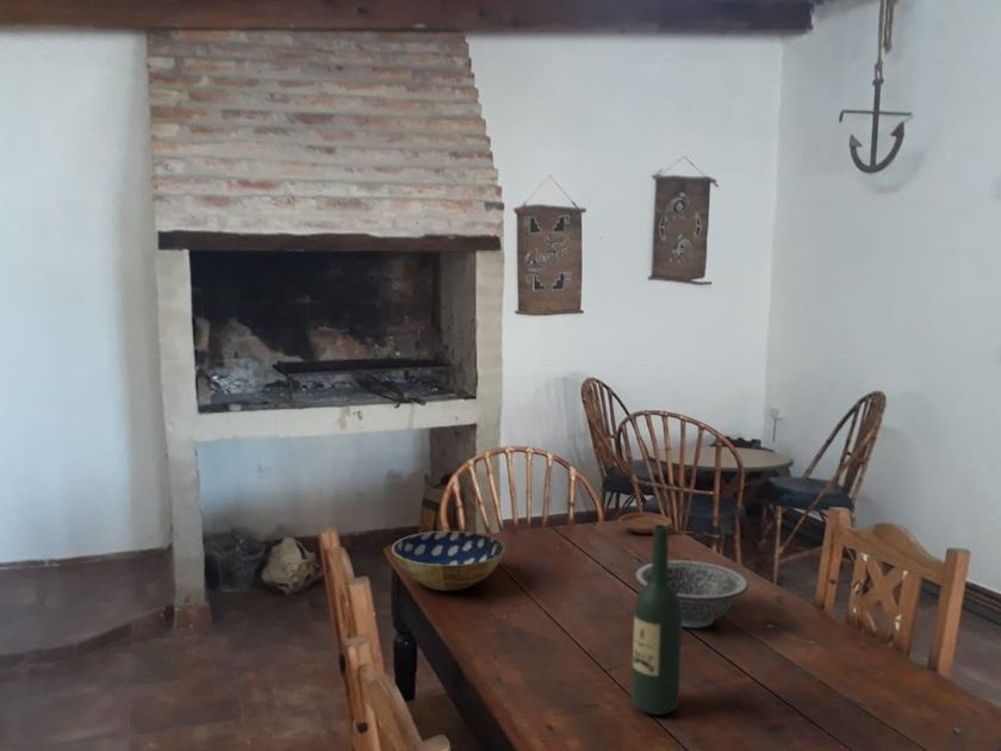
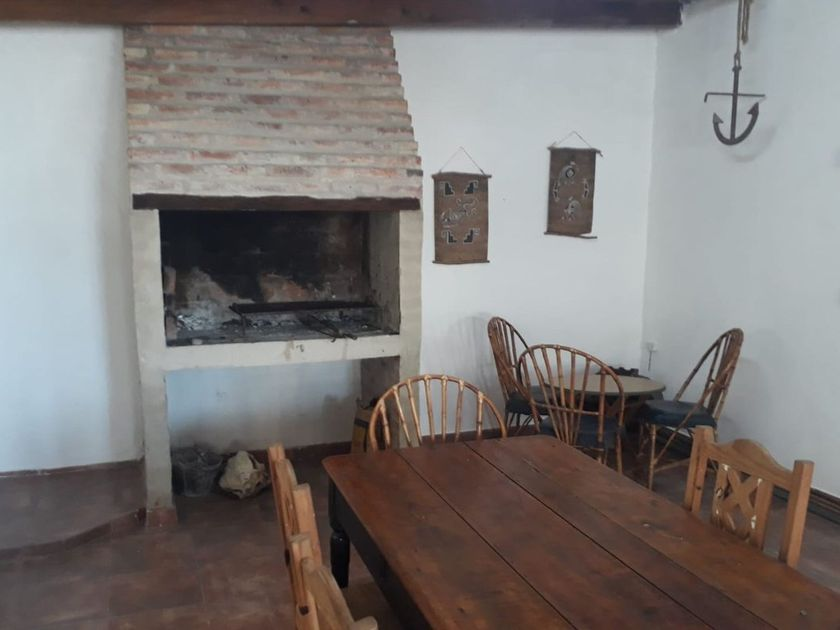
- bowl [390,530,508,592]
- wine bottle [630,525,683,716]
- plate [616,511,673,535]
- decorative bowl [634,559,750,629]
